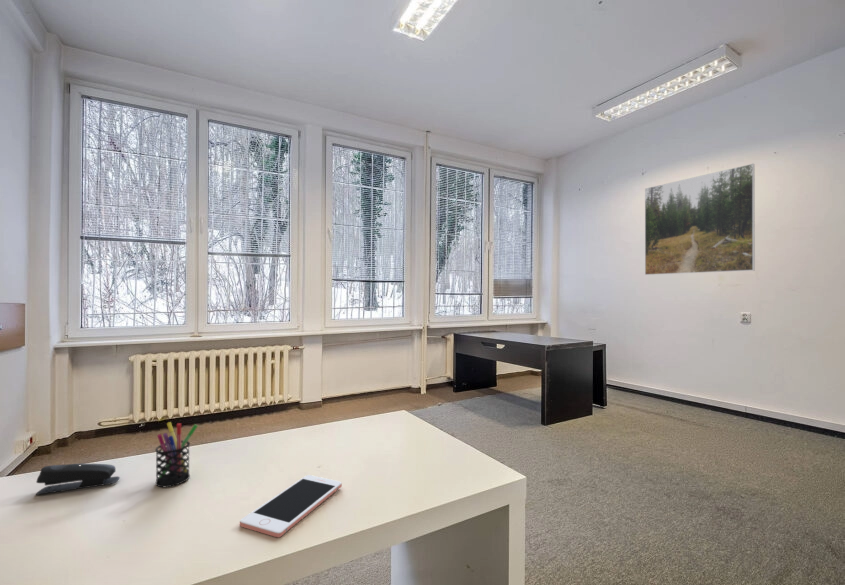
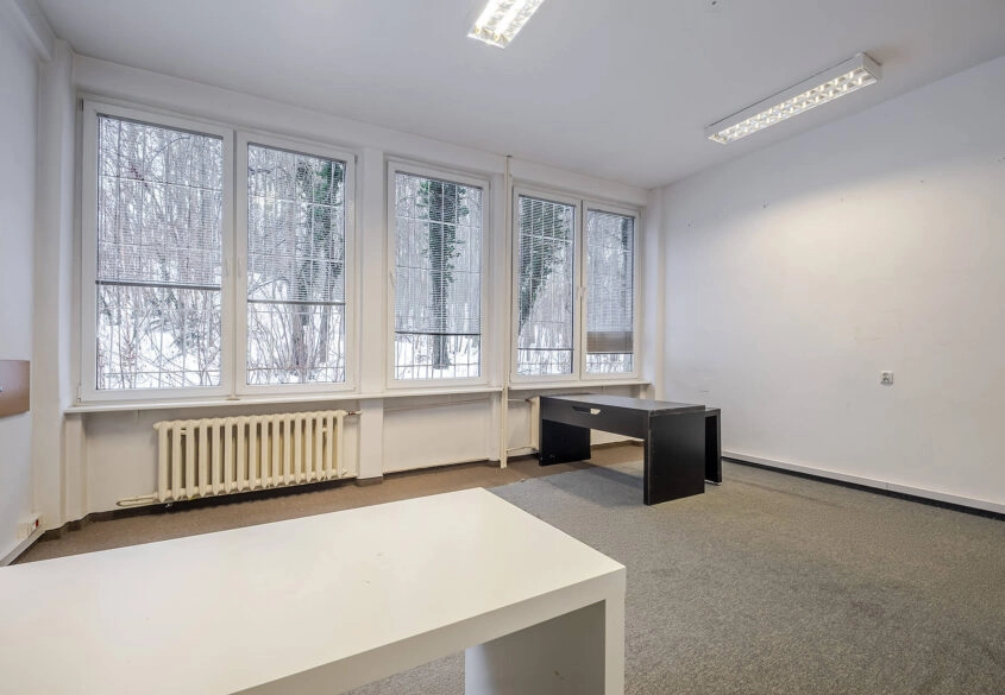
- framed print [644,163,756,276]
- pen holder [154,421,199,488]
- cell phone [239,474,343,538]
- stapler [35,463,121,496]
